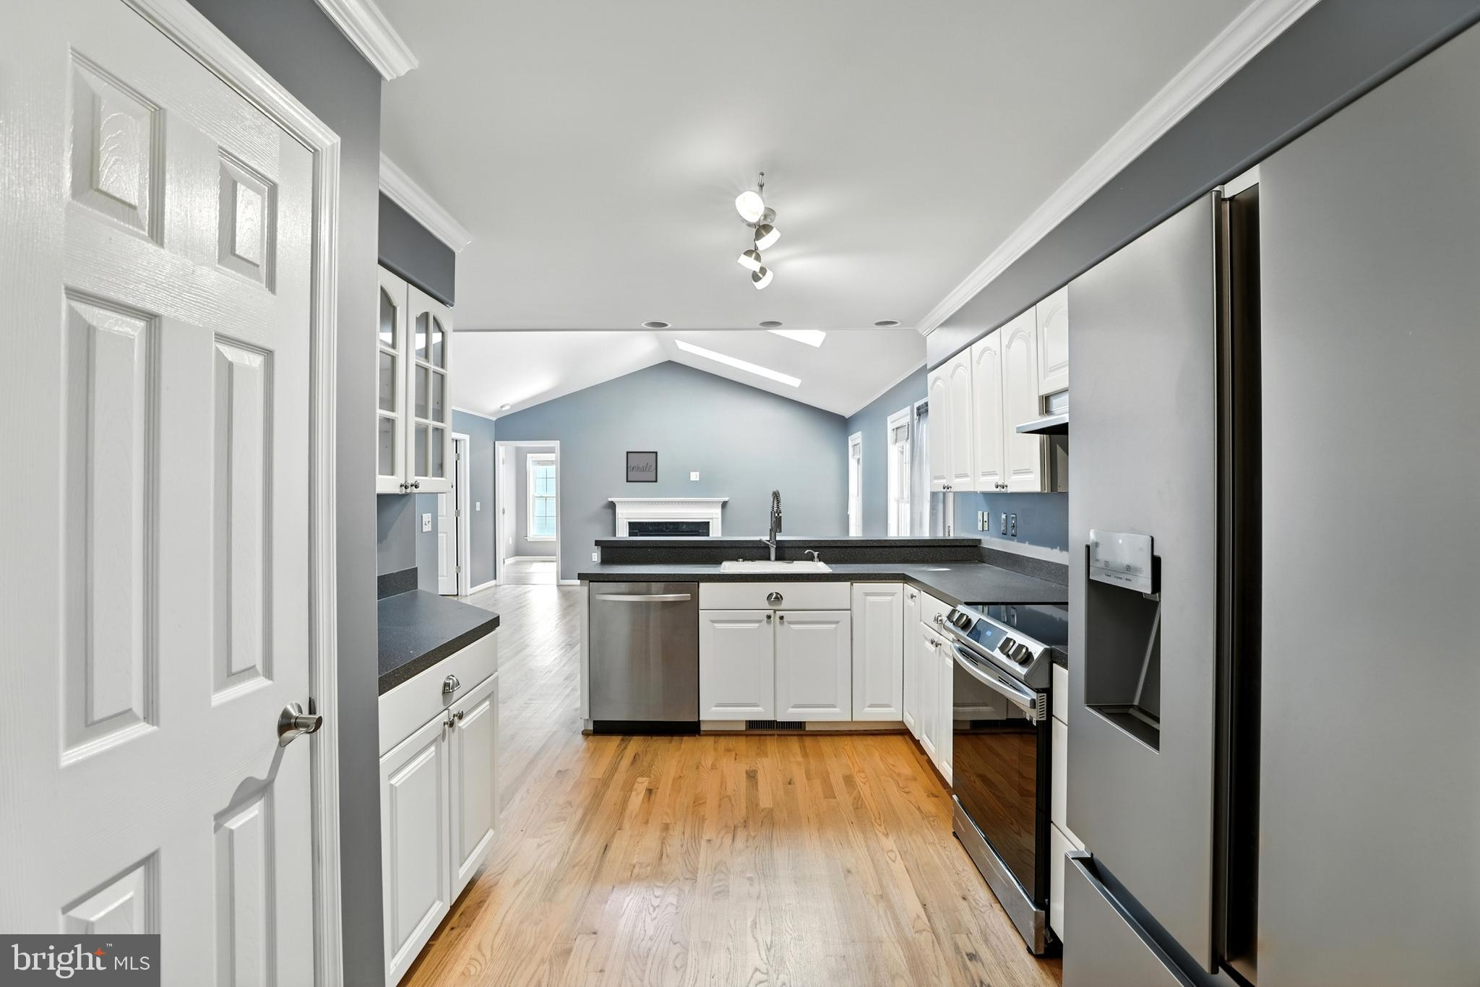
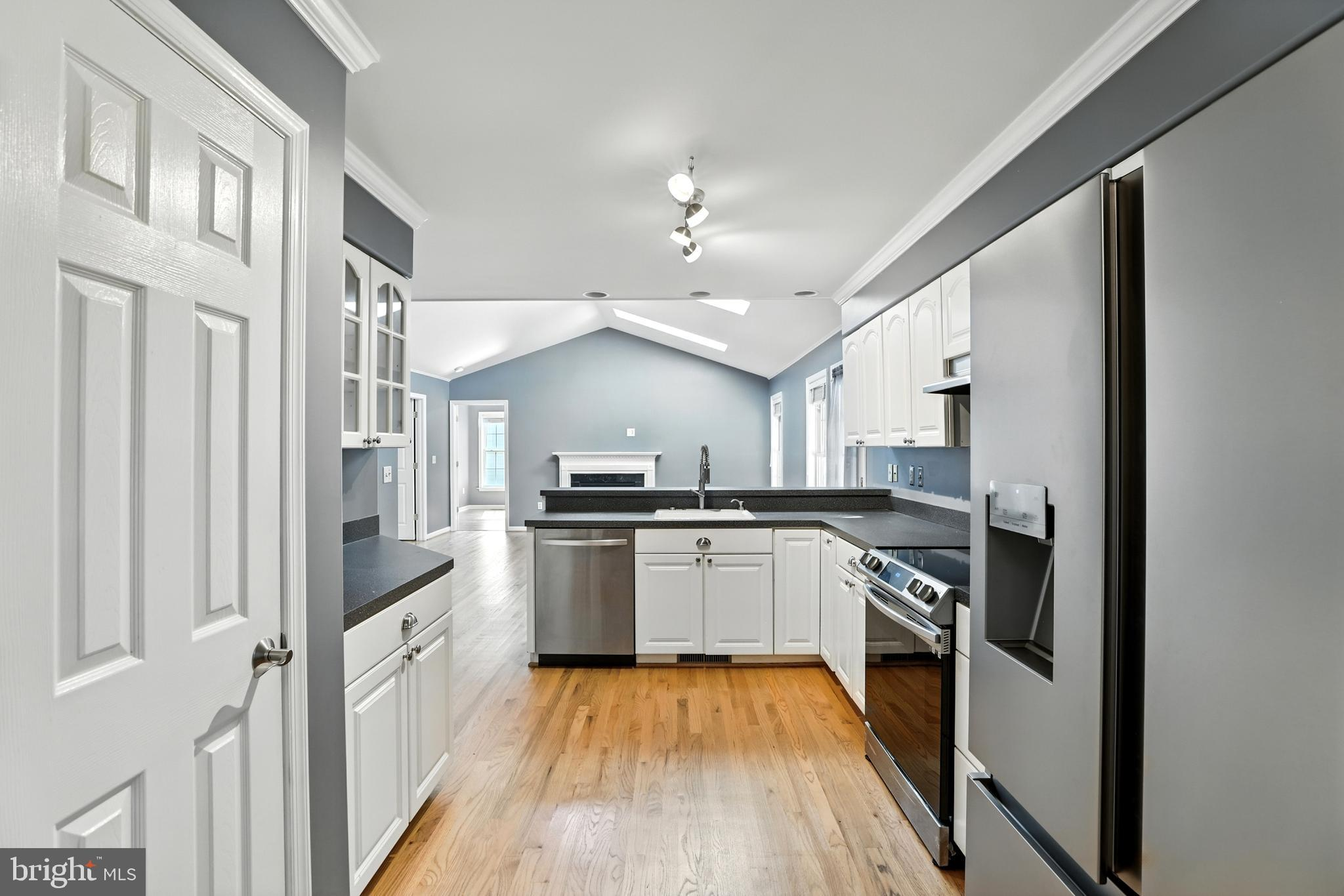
- wall art [625,451,659,484]
